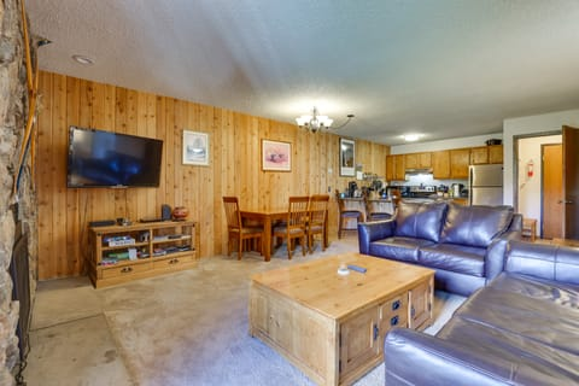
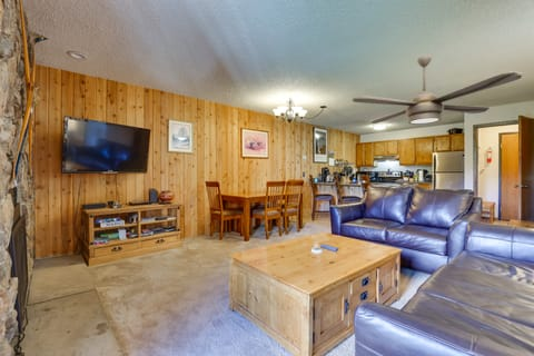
+ ceiling fan [352,55,523,126]
